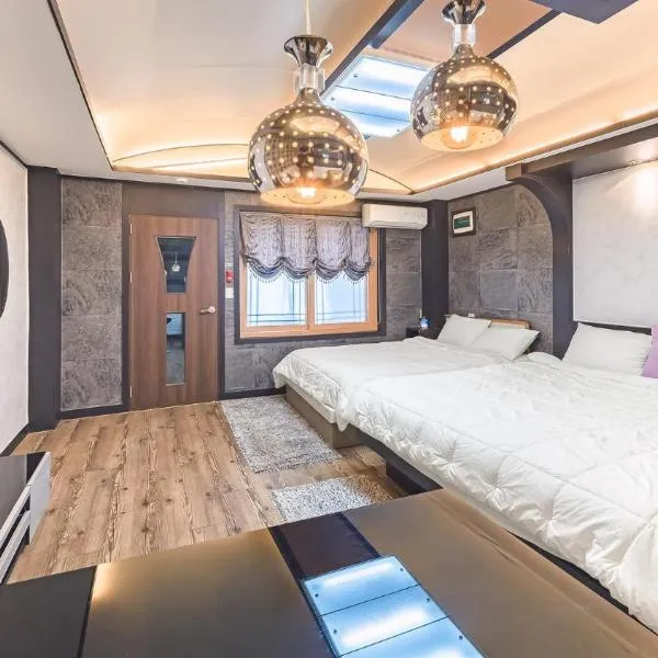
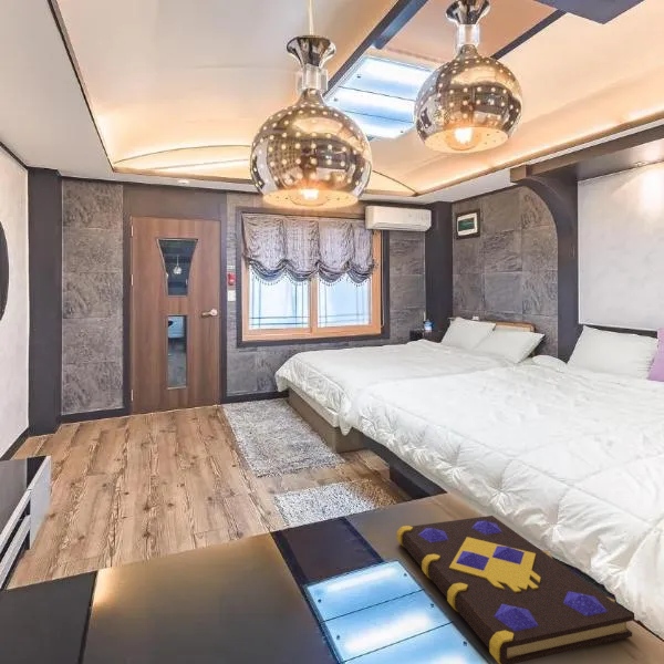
+ book [396,515,634,664]
